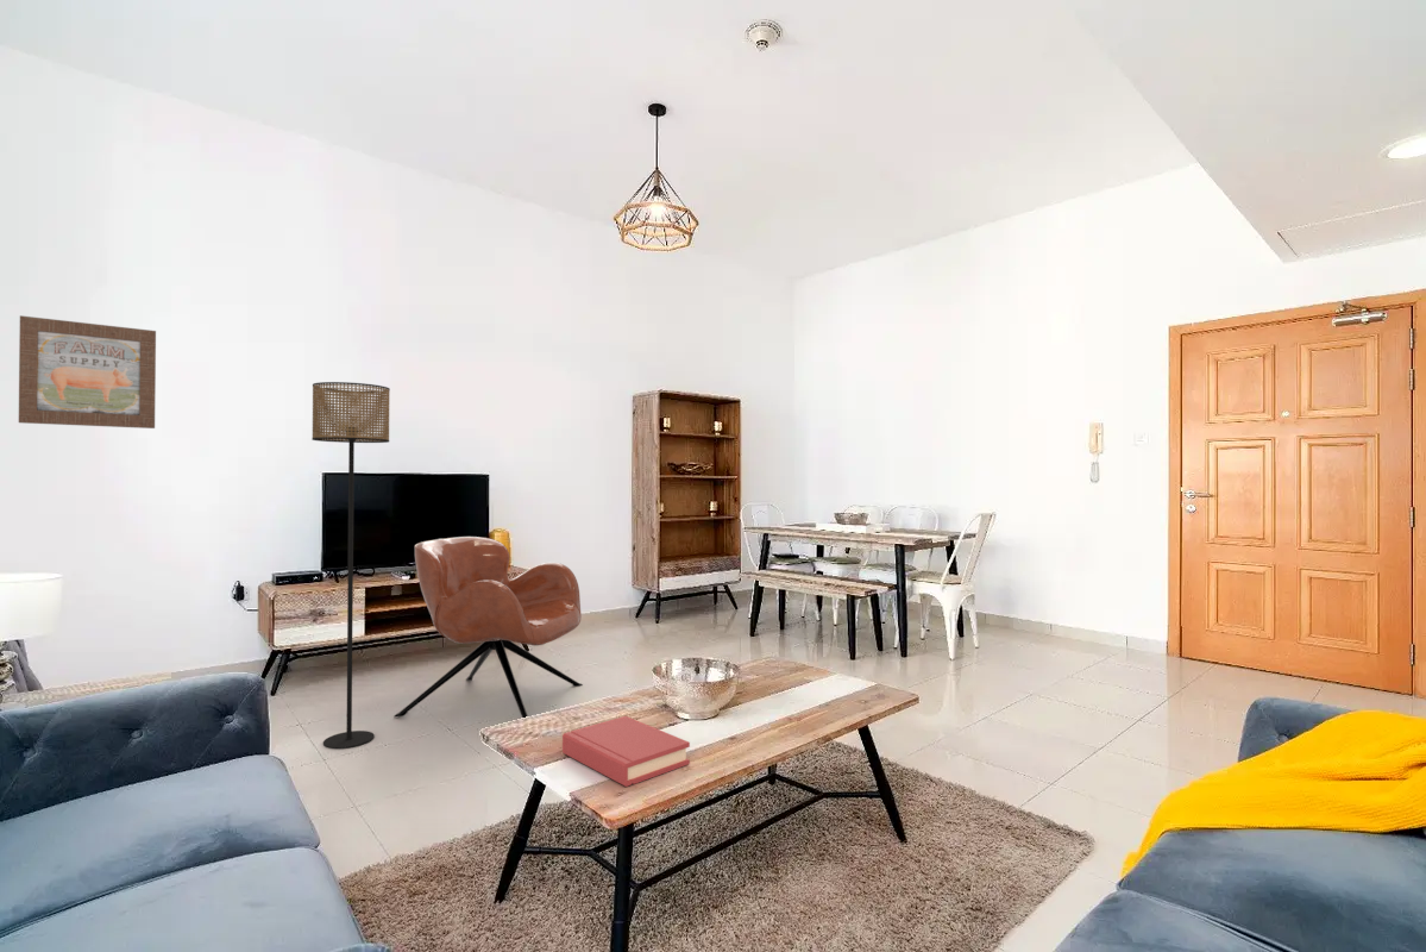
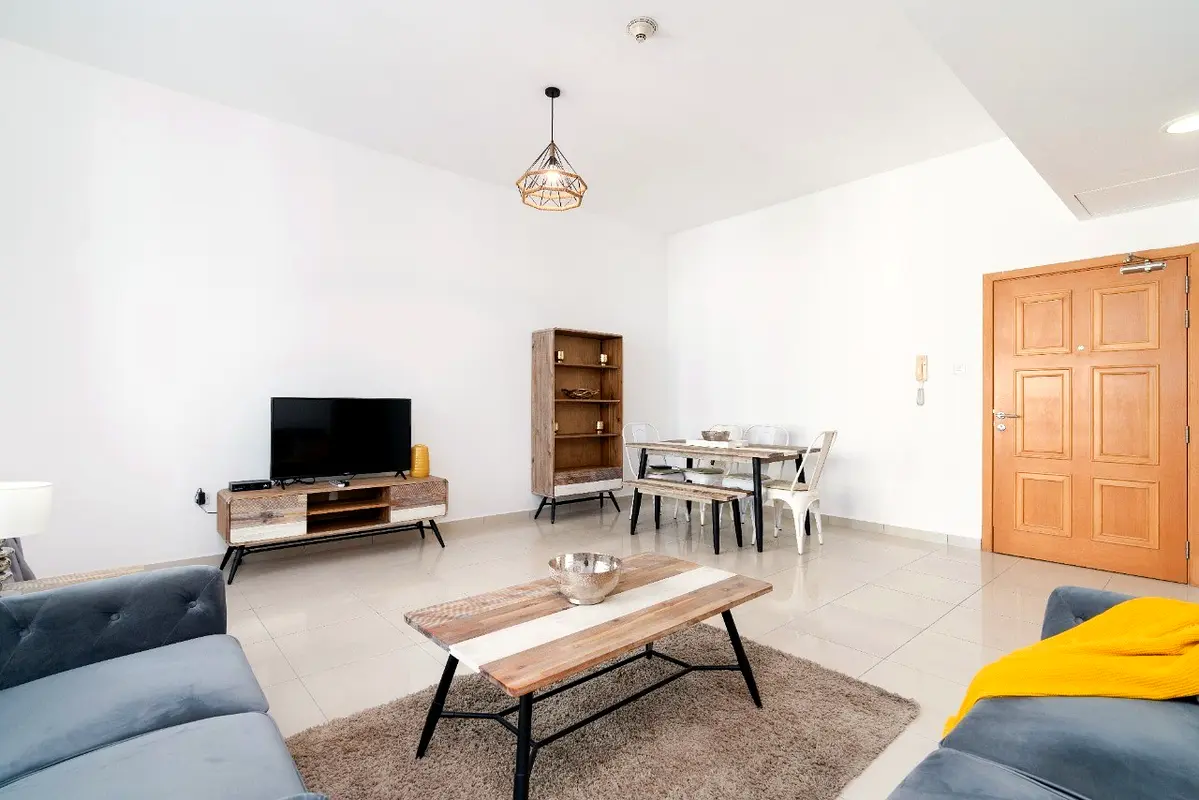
- armchair [392,536,584,719]
- hardback book [561,715,691,788]
- floor lamp [310,381,391,750]
- wall art [18,314,157,430]
